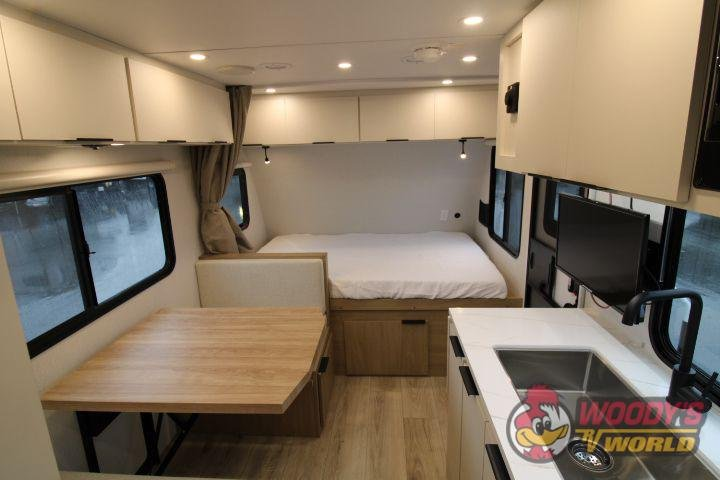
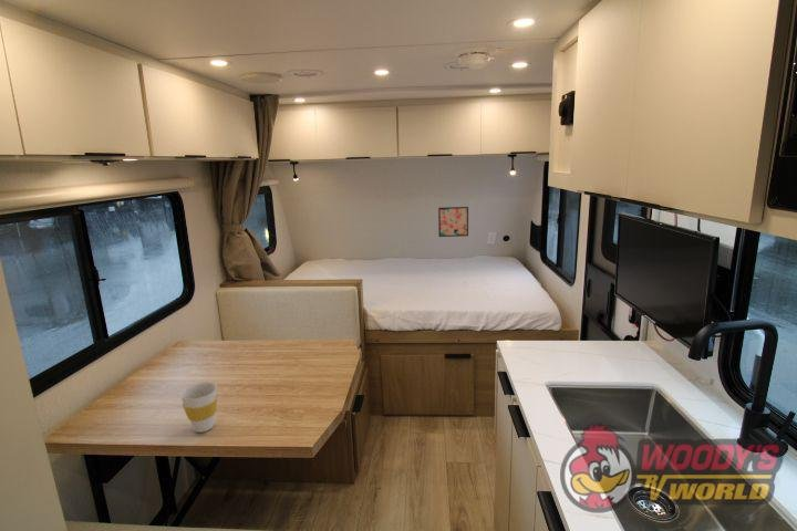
+ cup [178,381,218,434]
+ wall art [437,206,469,238]
